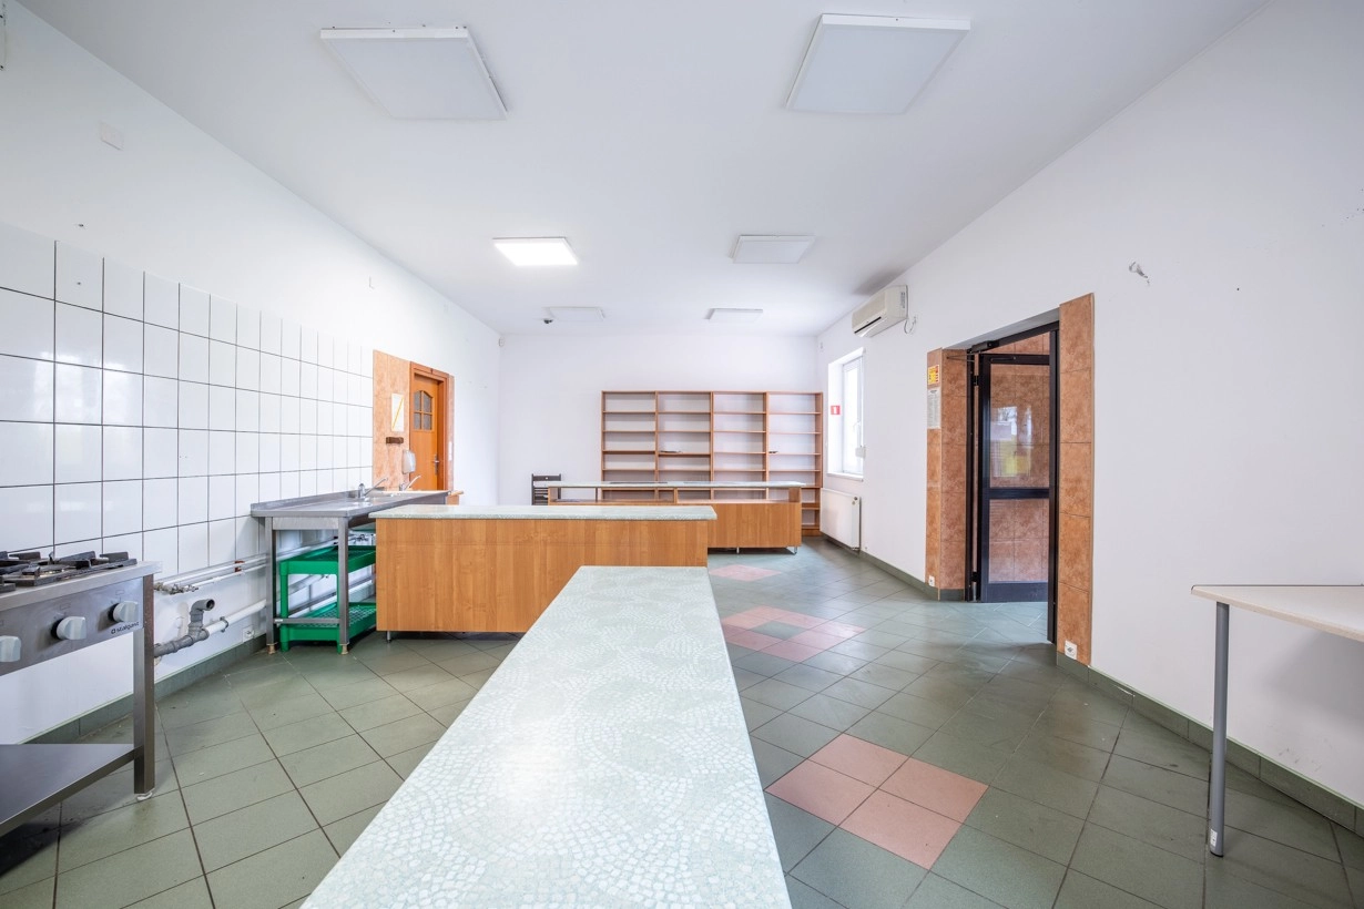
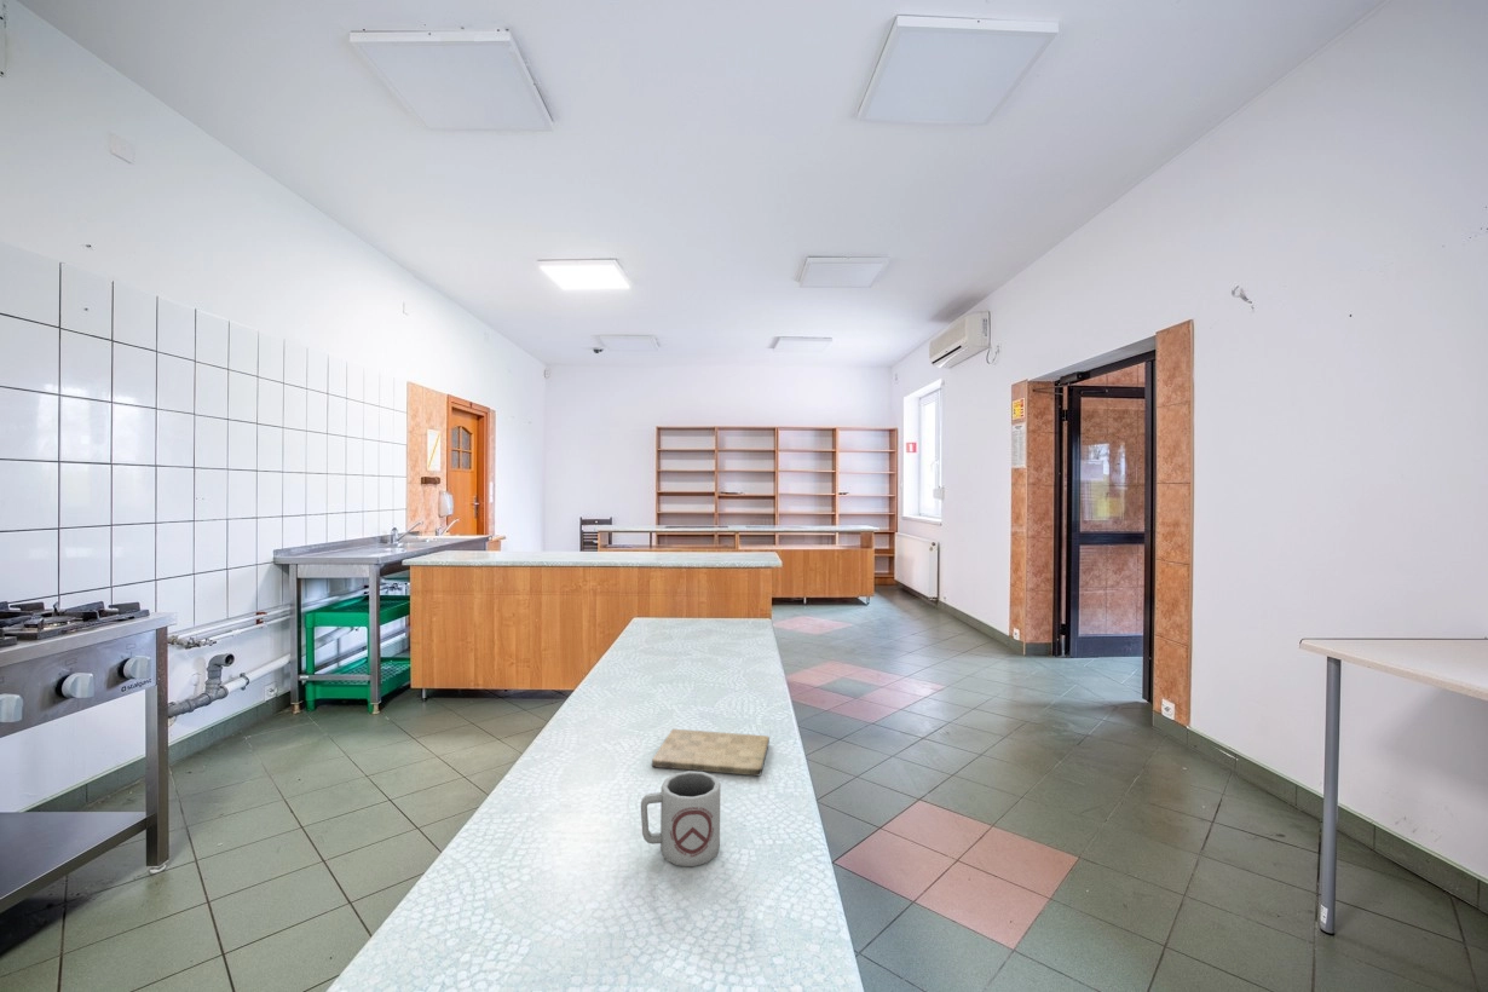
+ cutting board [651,728,771,777]
+ cup [640,771,722,867]
